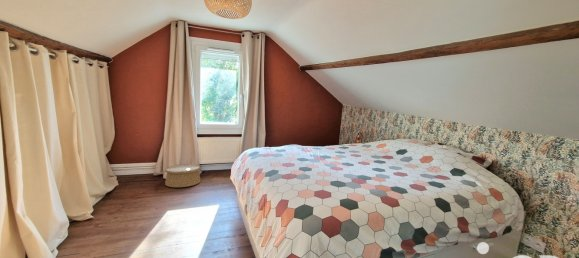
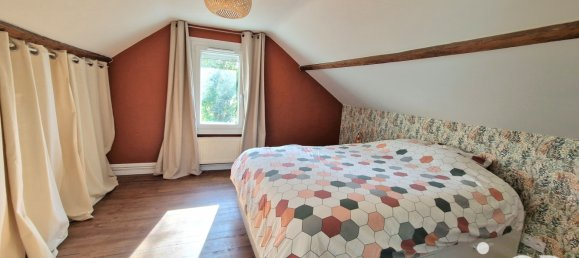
- woven basket [164,163,201,188]
